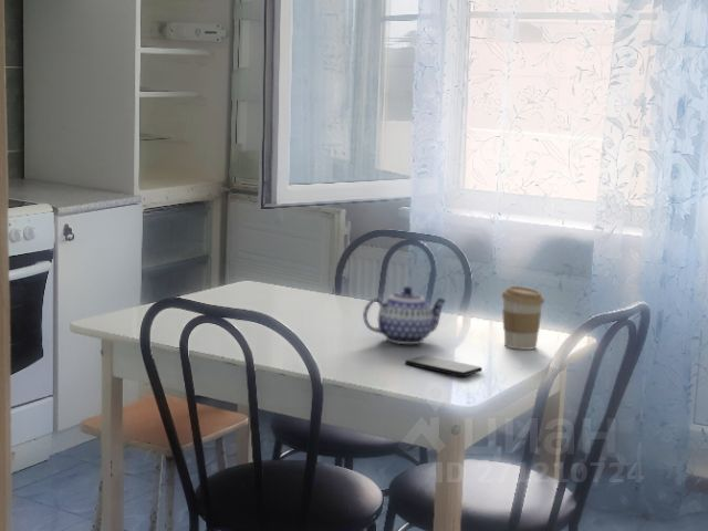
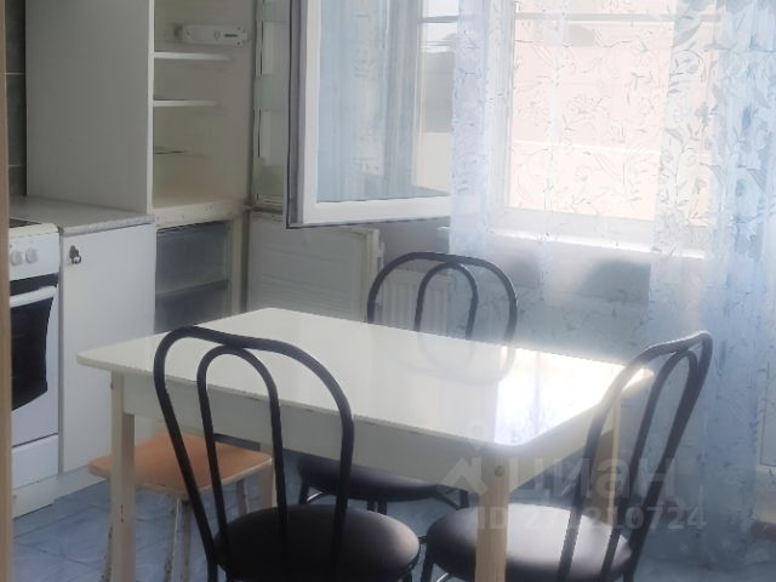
- teapot [362,285,447,345]
- coffee cup [501,285,545,351]
- smartphone [404,355,483,377]
